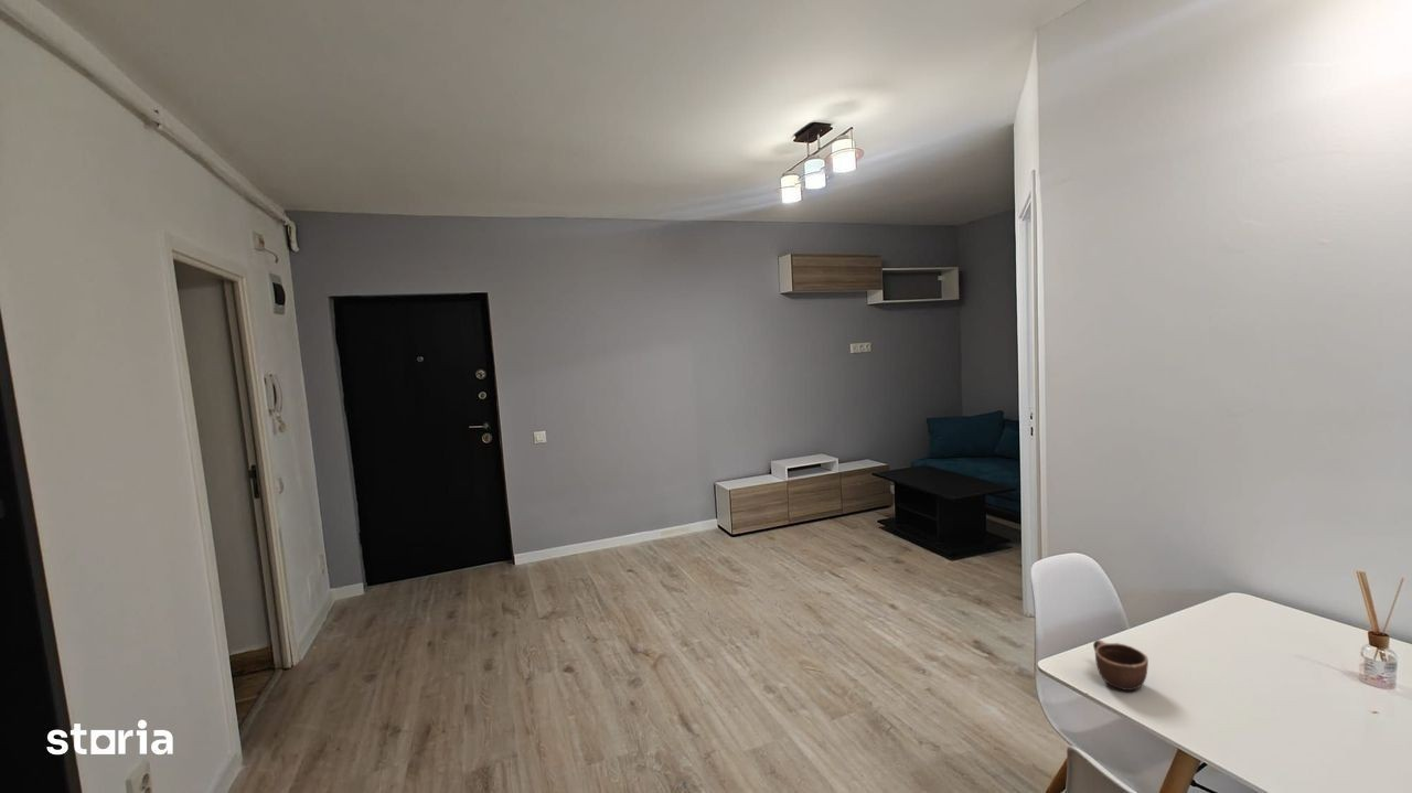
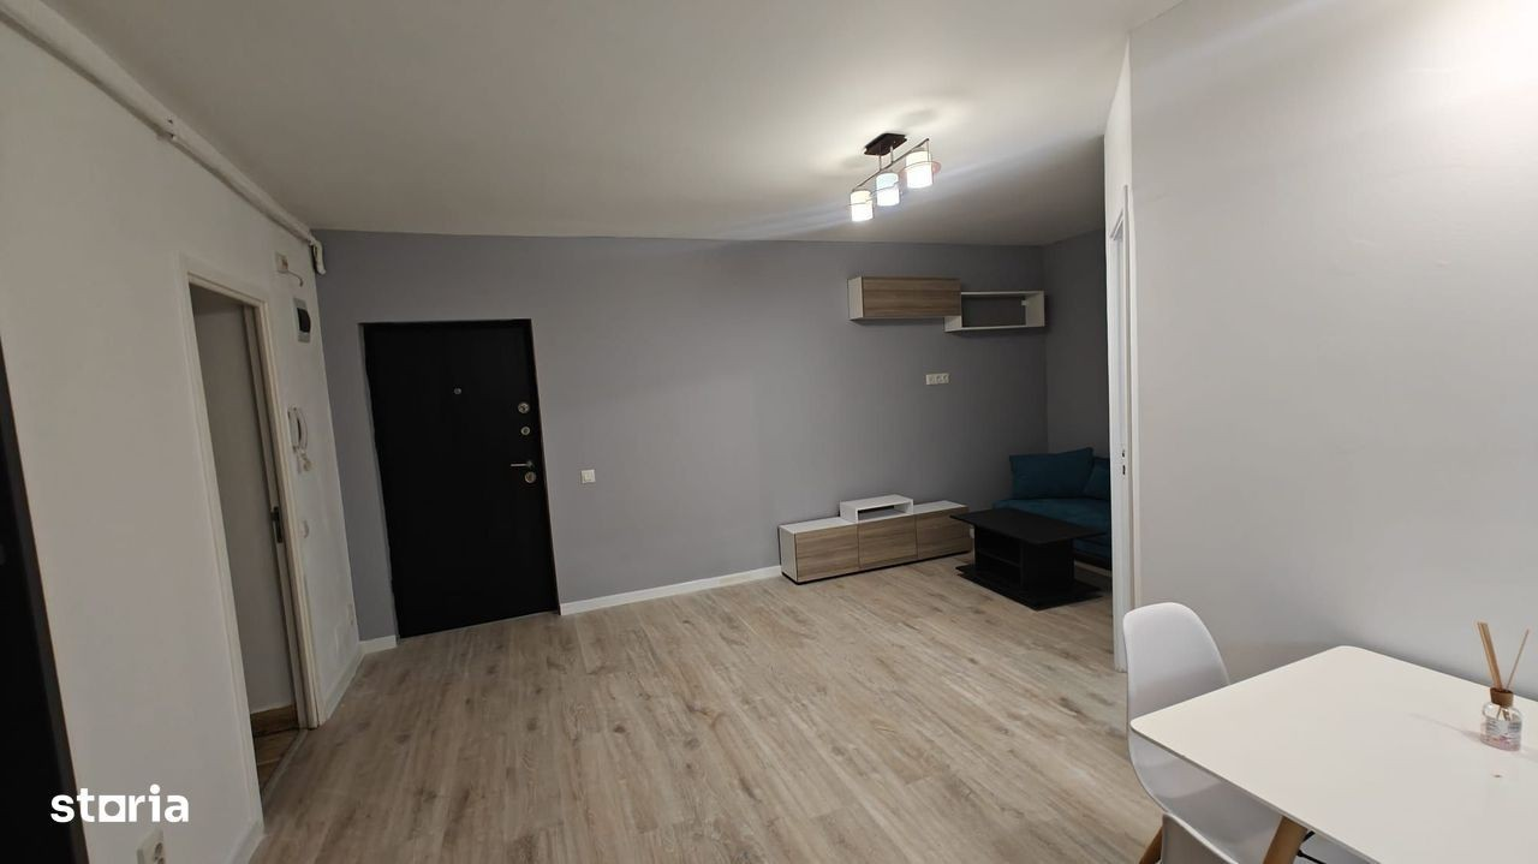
- mug [1092,639,1149,692]
